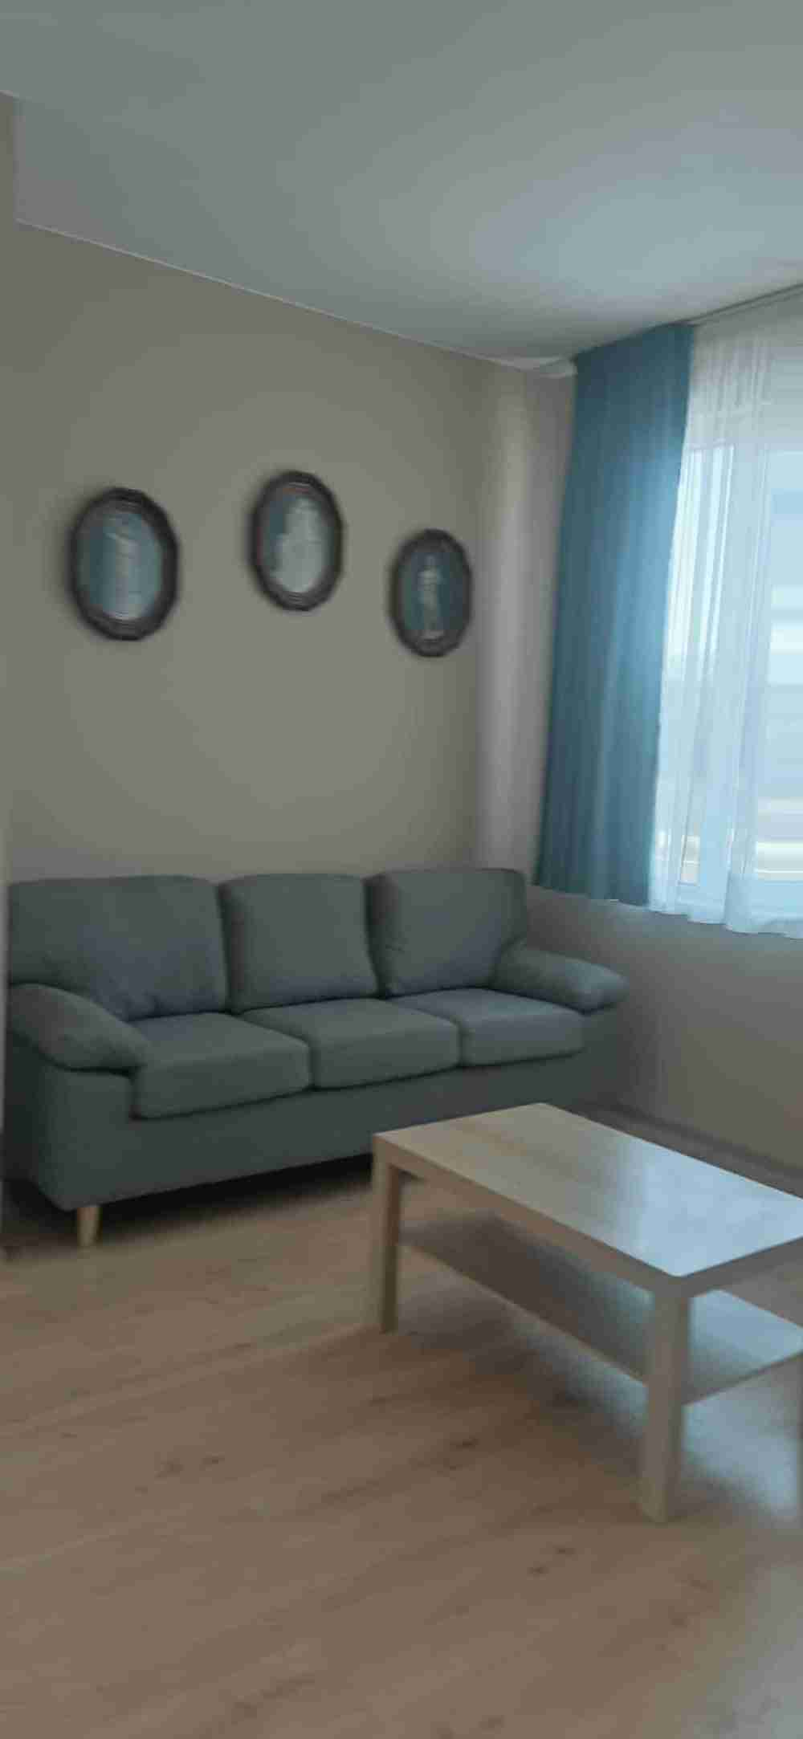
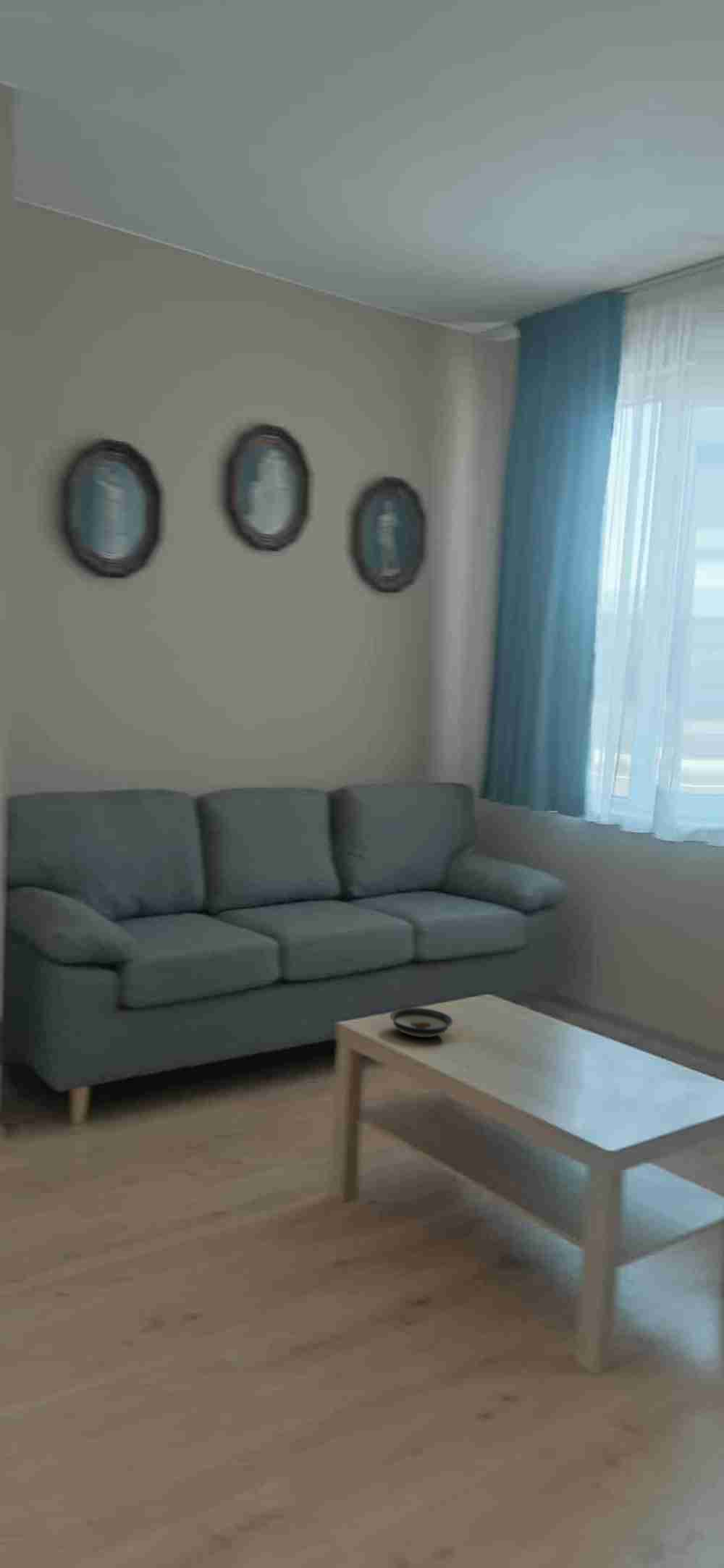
+ saucer [390,1007,453,1038]
